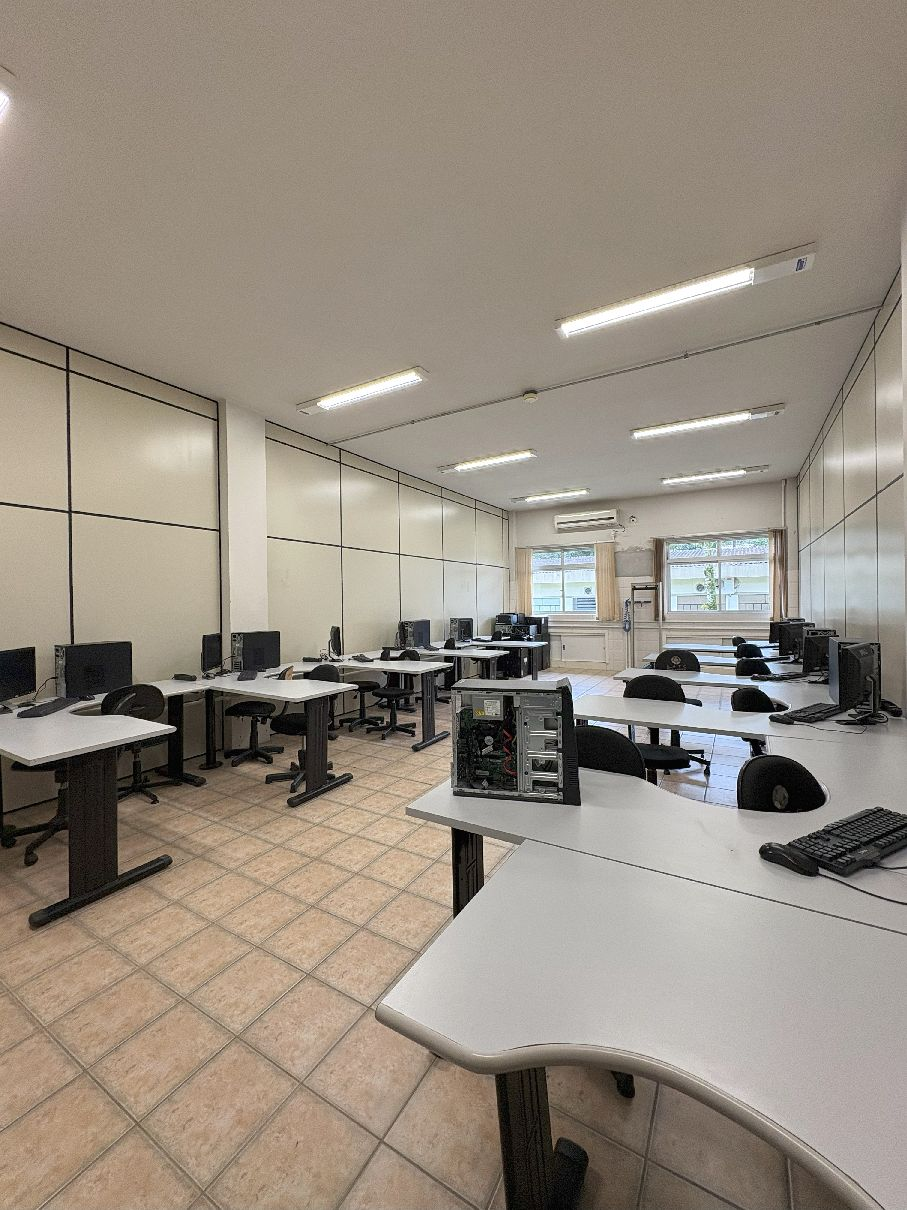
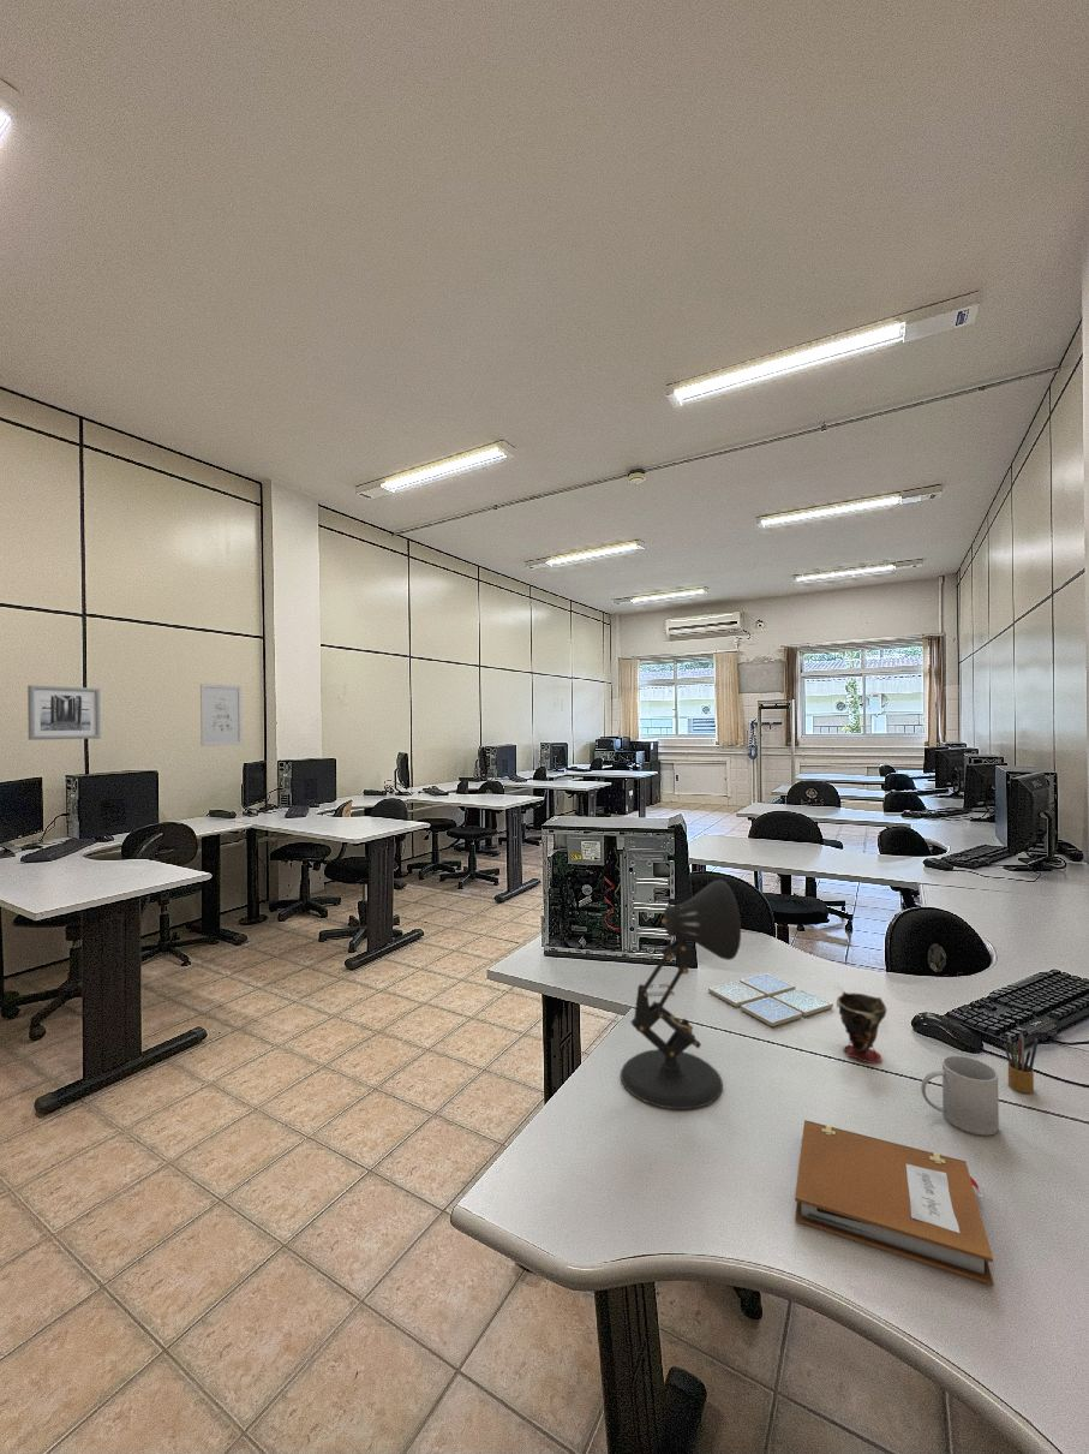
+ desk lamp [620,878,742,1110]
+ mug [920,1055,1000,1137]
+ cup [836,990,887,1063]
+ drink coaster [707,972,834,1027]
+ pencil box [1004,1030,1039,1095]
+ wall art [26,684,102,741]
+ wall art [199,683,244,747]
+ notebook [794,1119,994,1287]
